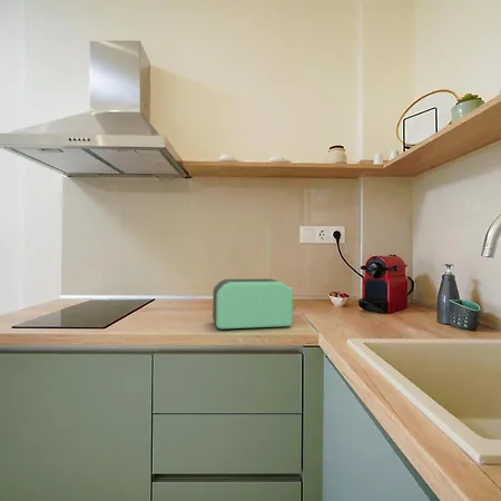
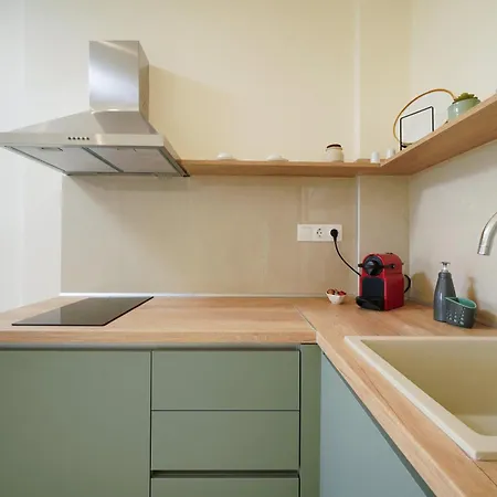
- toaster [212,277,295,331]
